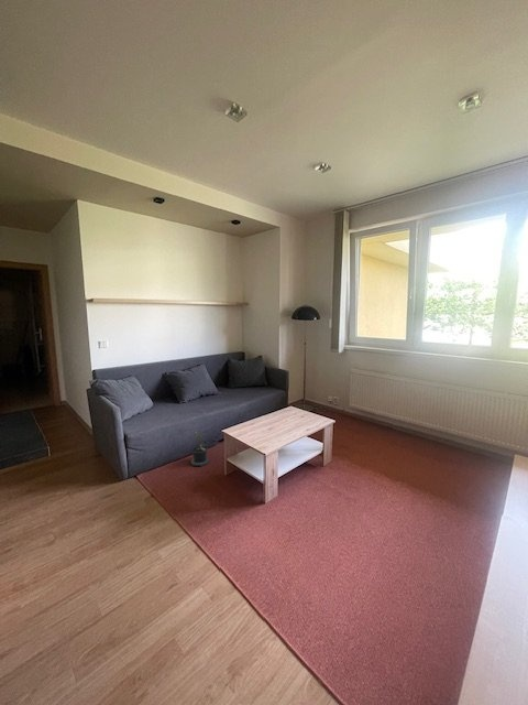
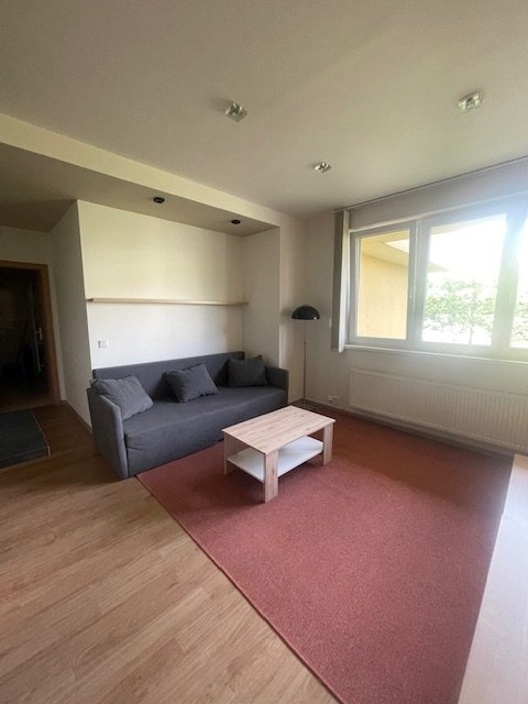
- potted plant [185,431,210,467]
